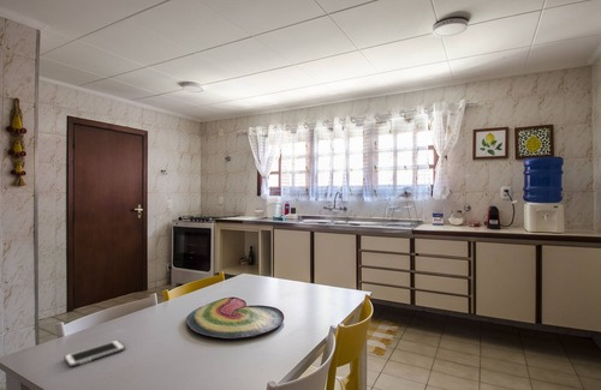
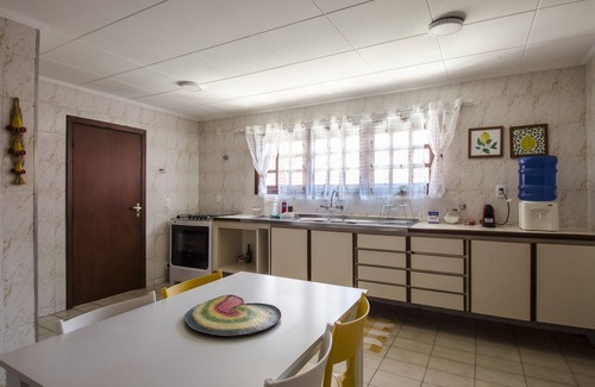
- cell phone [64,338,126,368]
